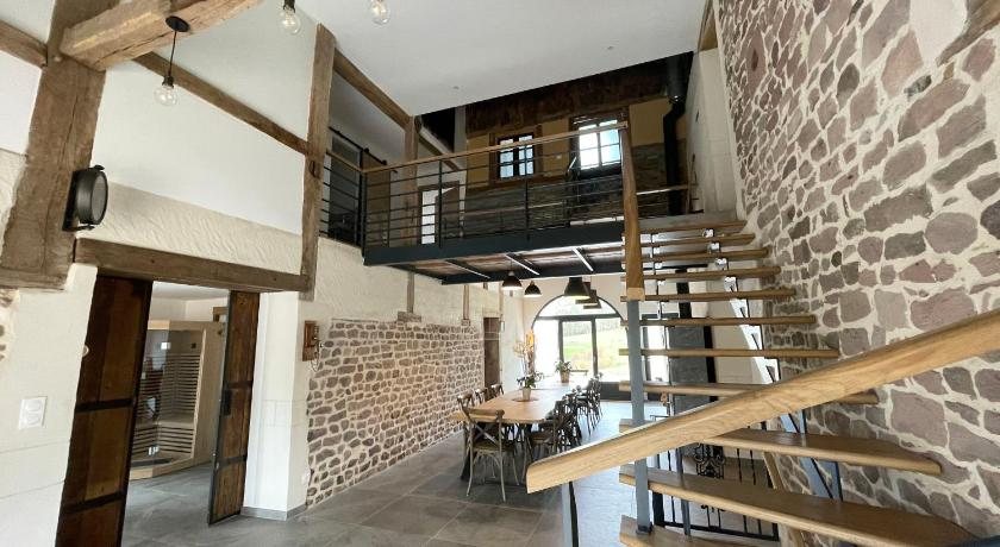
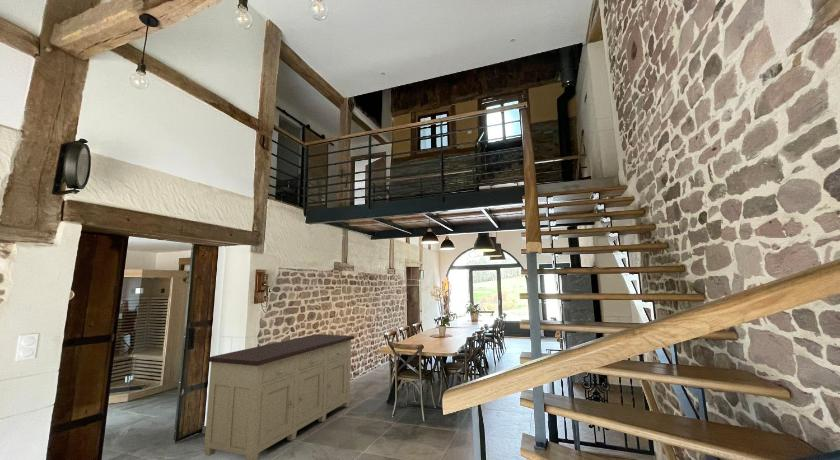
+ sideboard [203,333,355,460]
